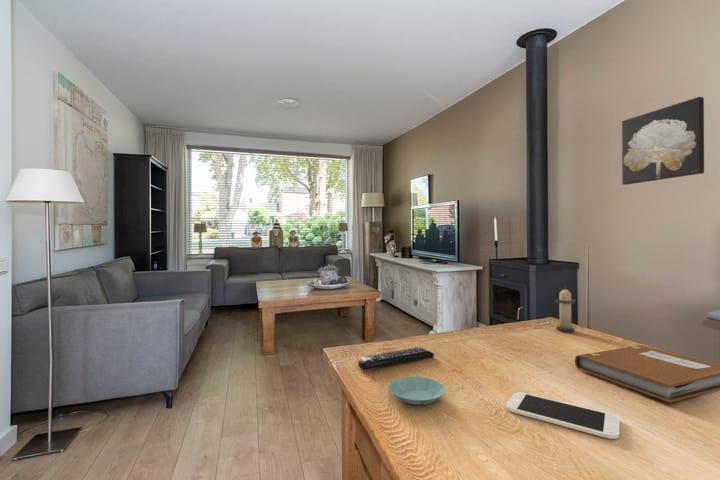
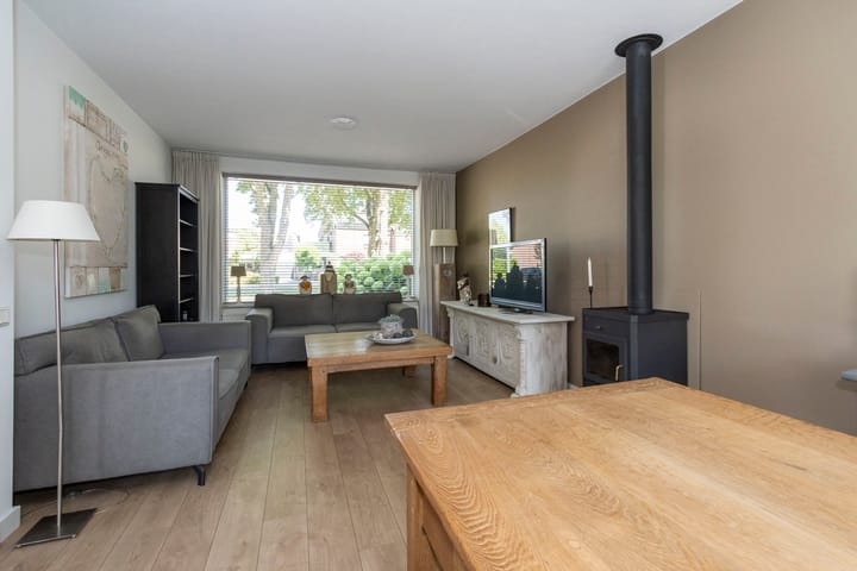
- saucer [388,376,446,406]
- remote control [357,346,435,371]
- wall art [621,96,705,186]
- smartphone [505,391,621,440]
- notebook [574,344,720,404]
- candle [555,286,577,332]
